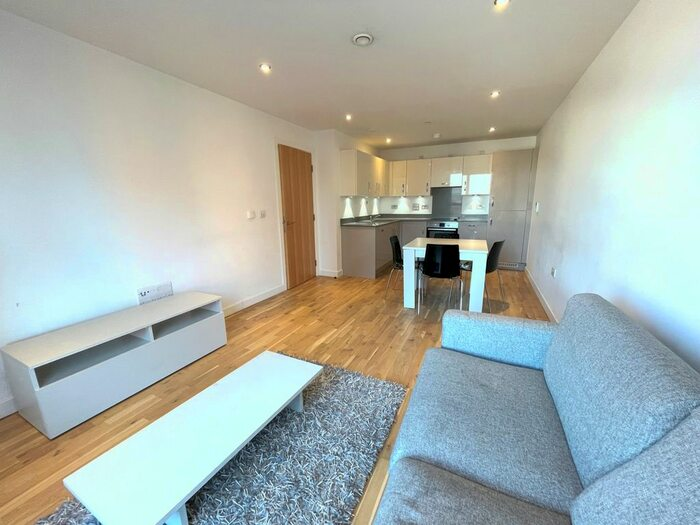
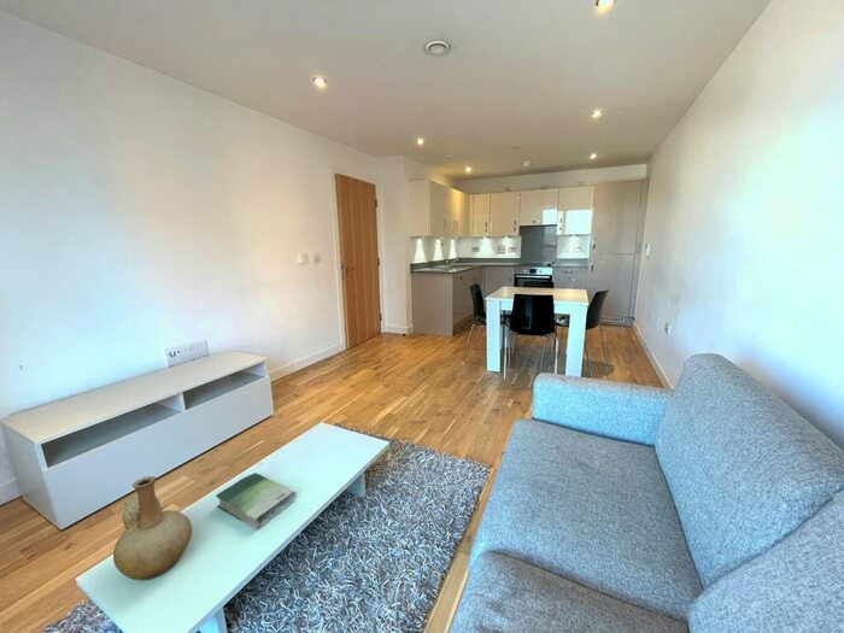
+ book [215,471,298,531]
+ vase [112,475,193,581]
